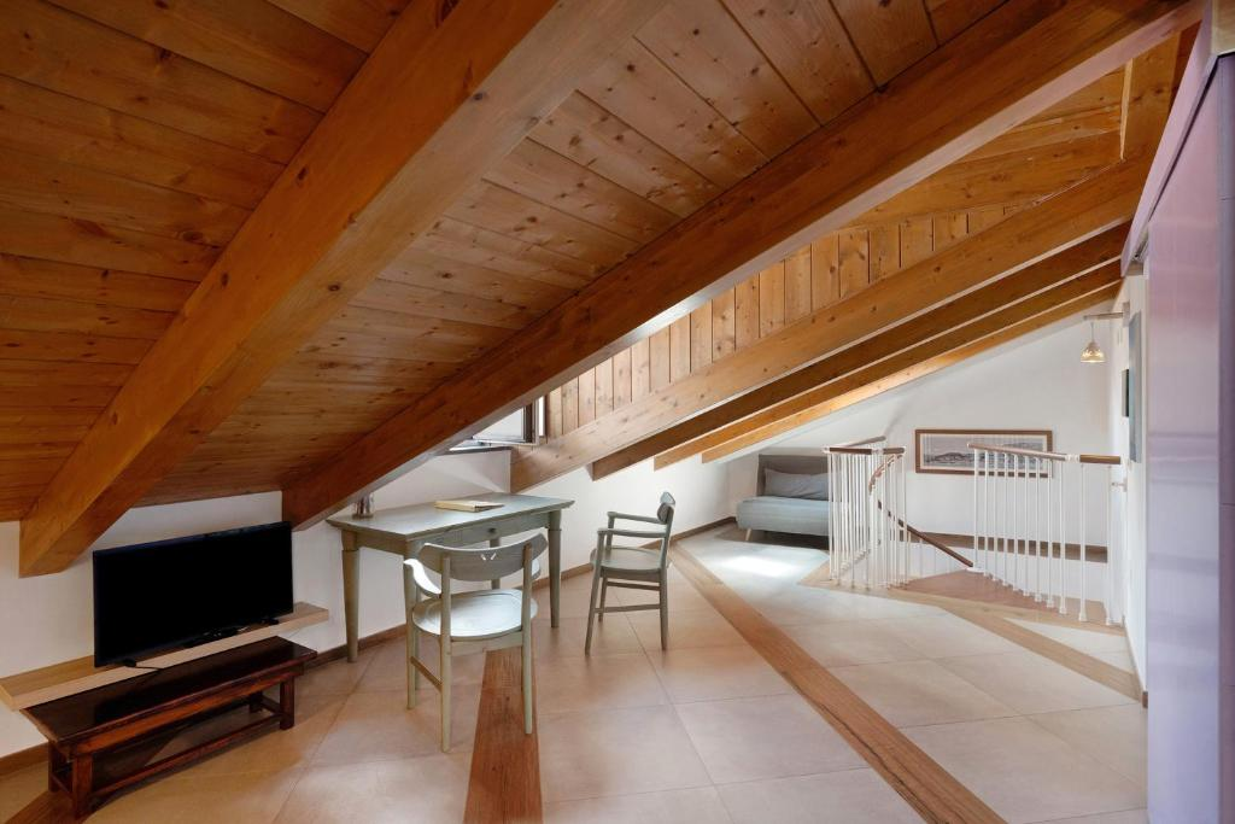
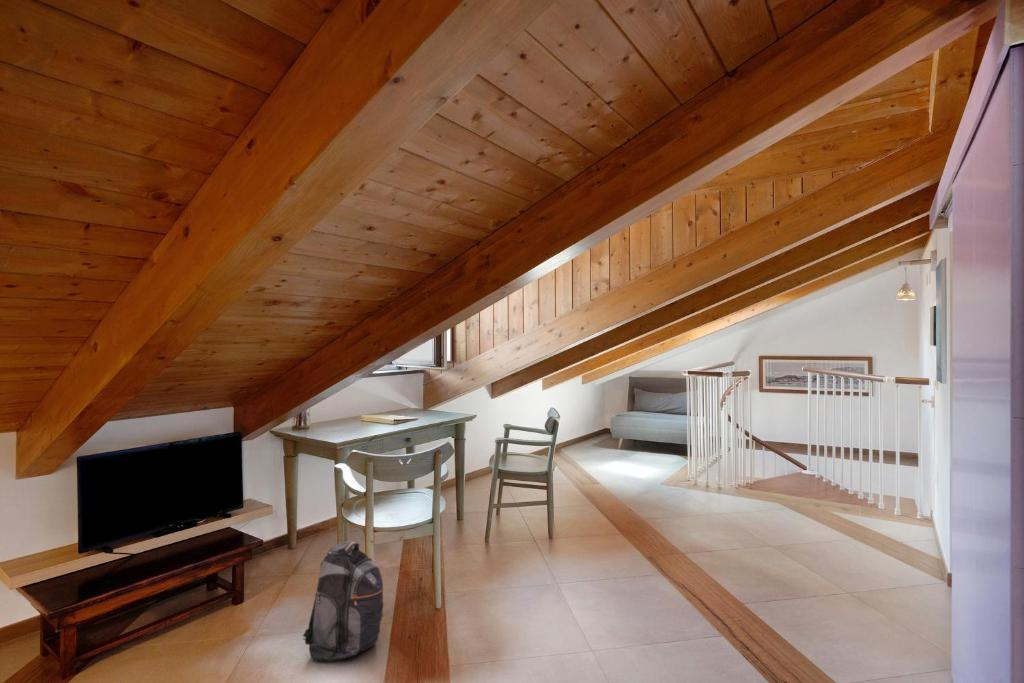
+ backpack [302,540,384,663]
